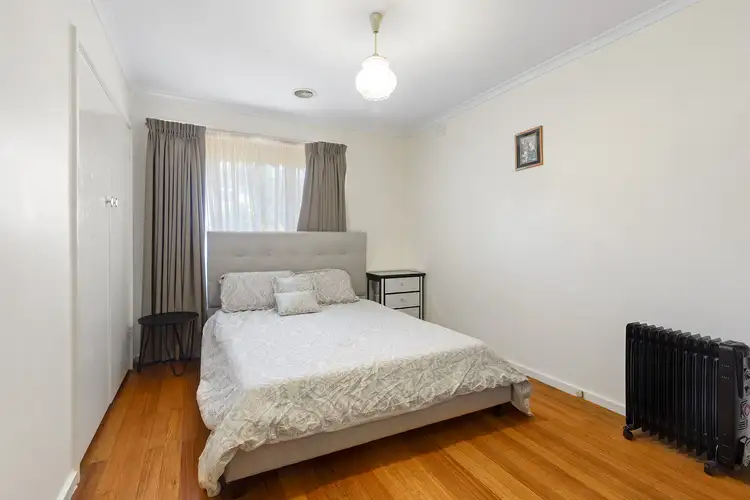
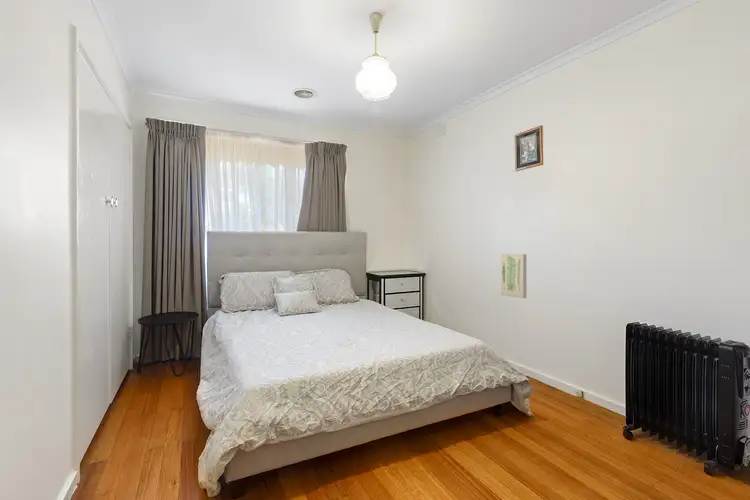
+ wall art [500,253,527,299]
